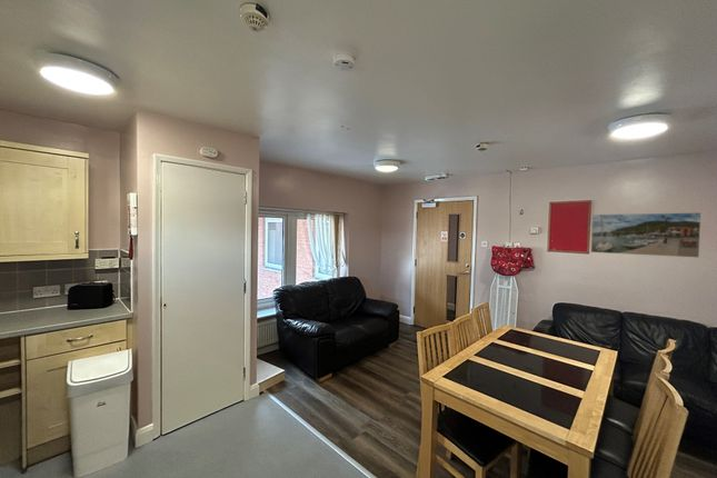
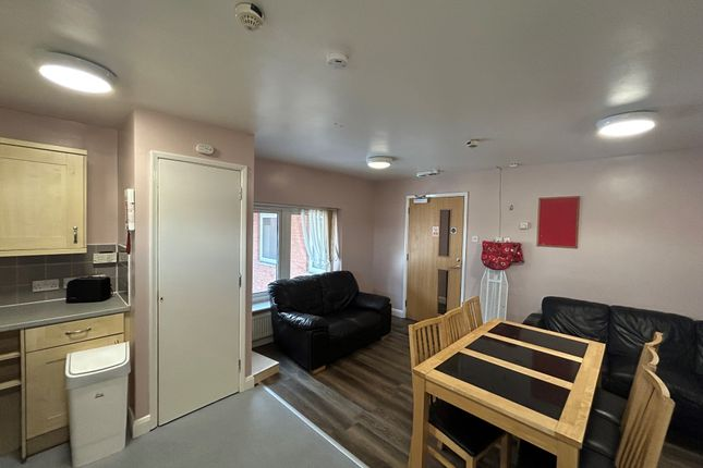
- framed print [590,211,703,259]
